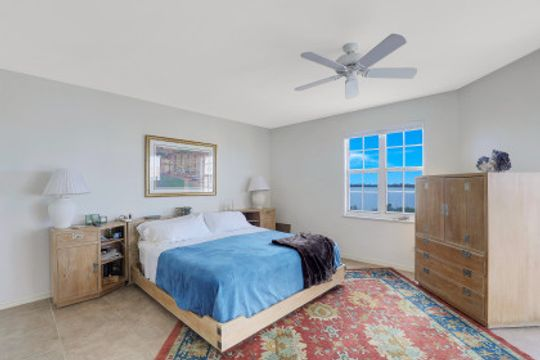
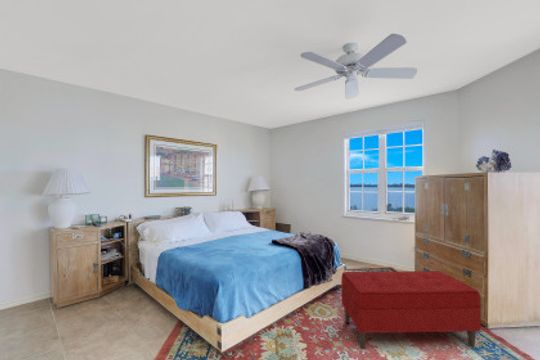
+ bench [340,270,482,350]
